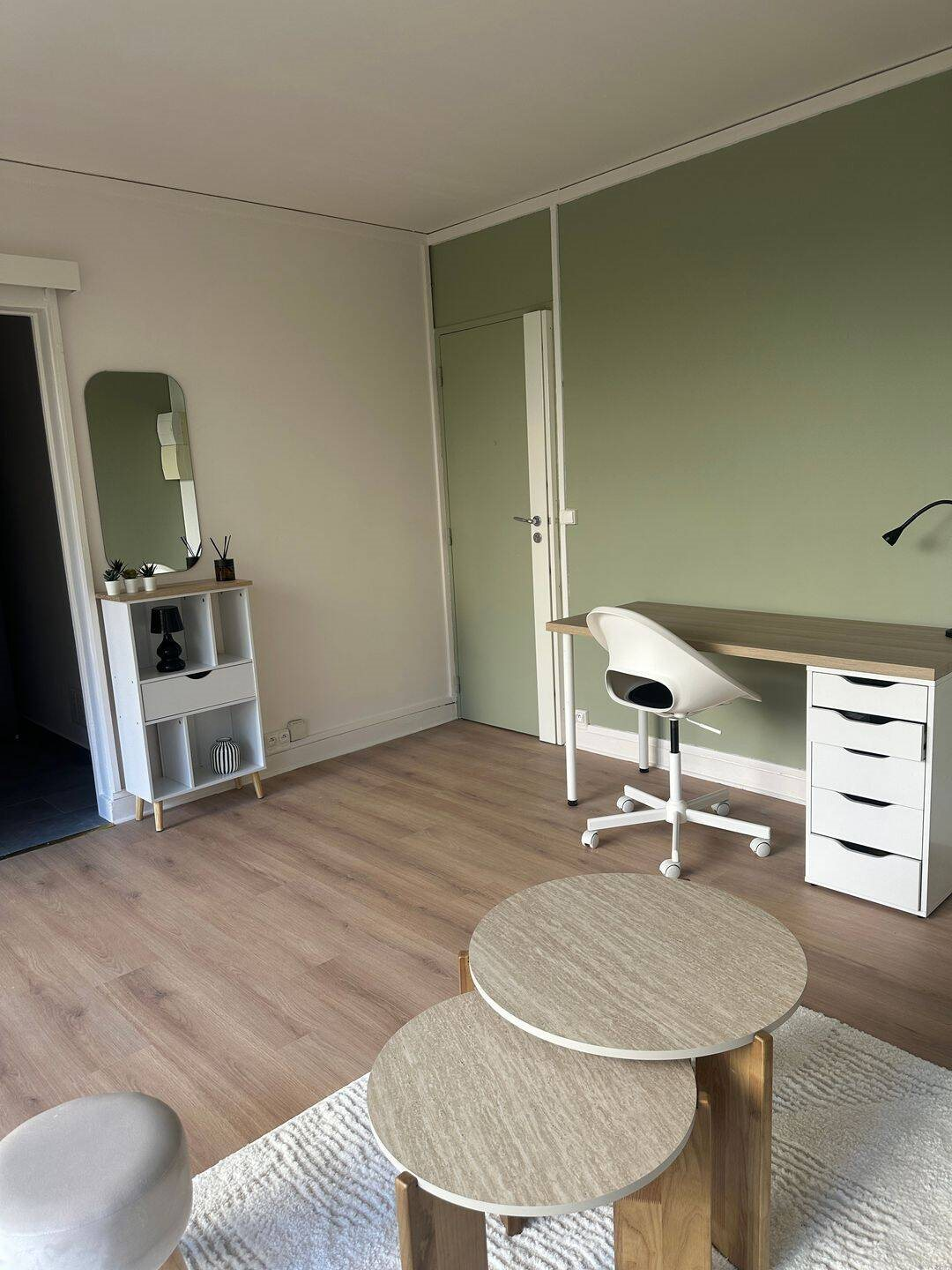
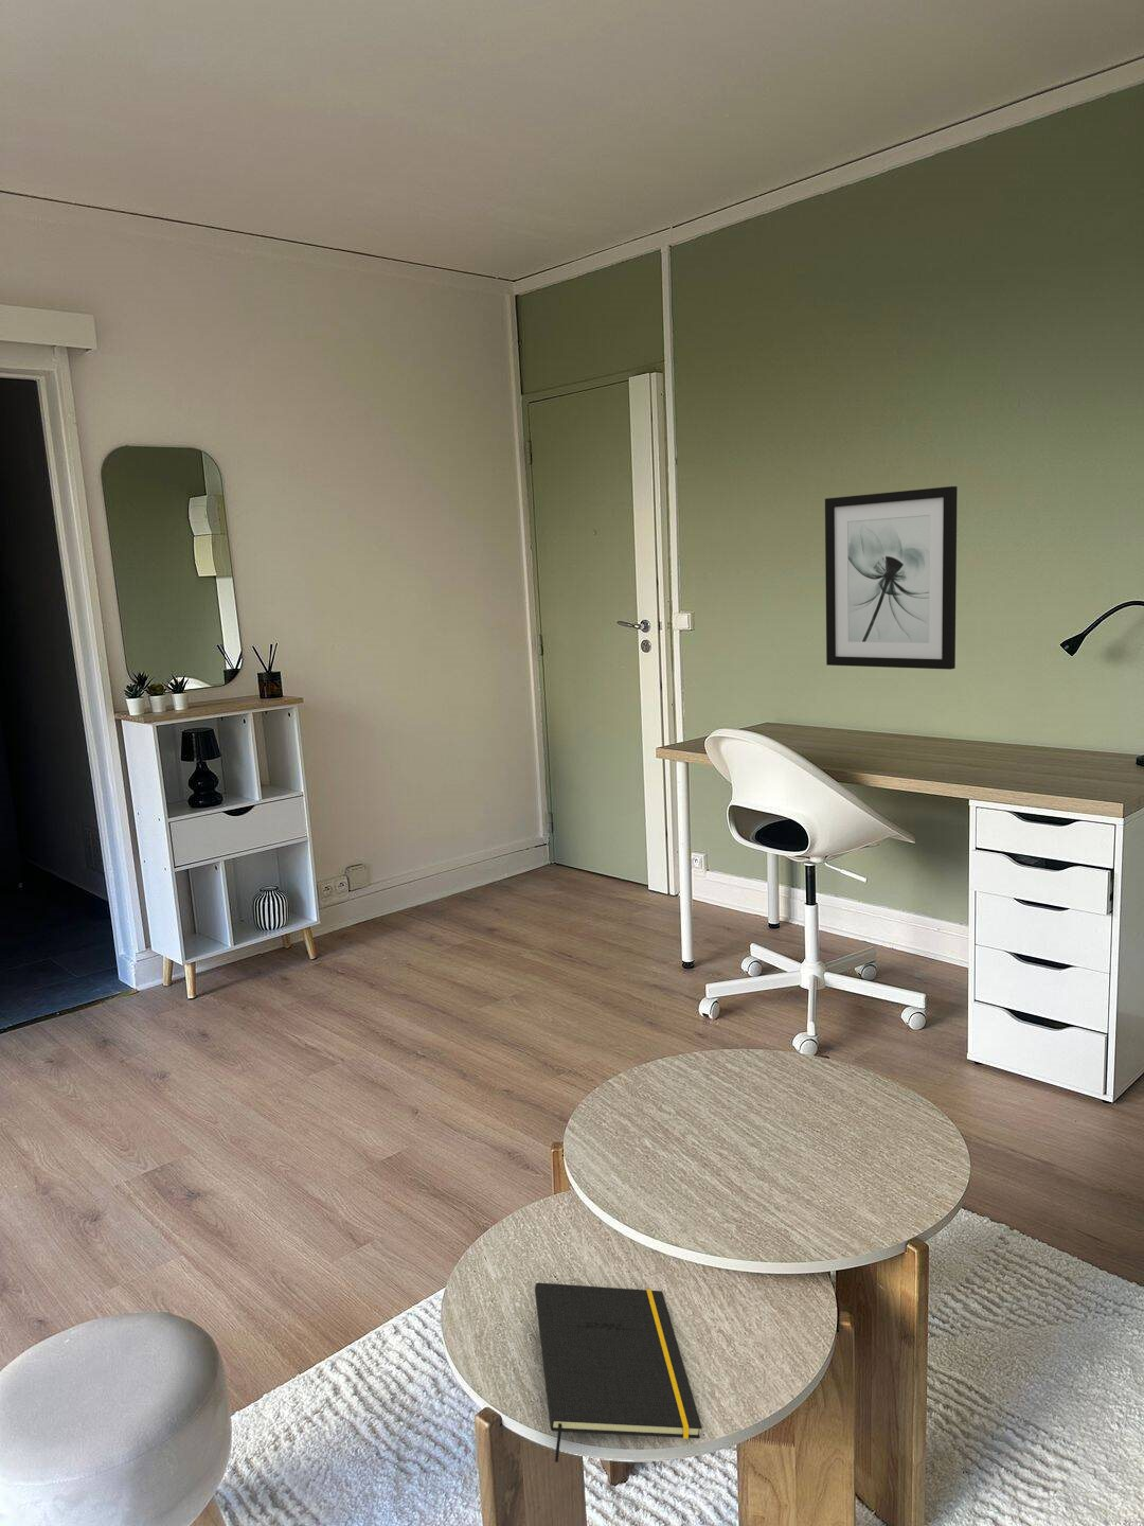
+ wall art [824,485,959,670]
+ notepad [534,1281,703,1464]
